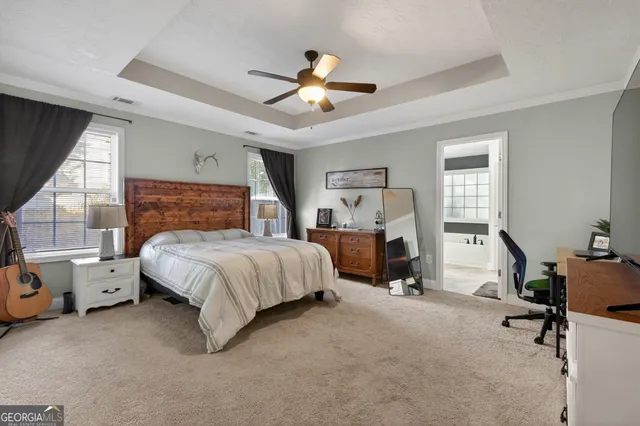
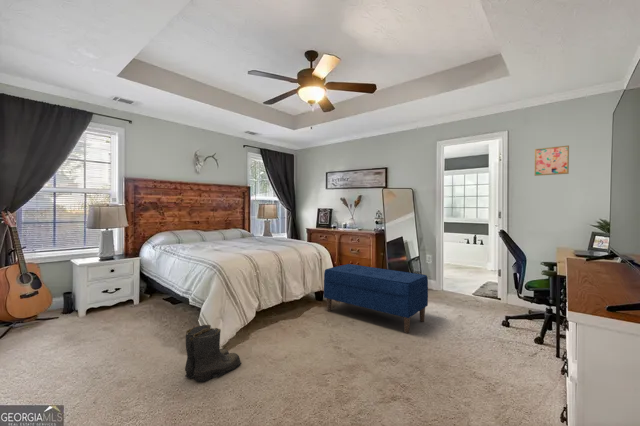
+ boots [184,324,243,383]
+ bench [323,263,429,334]
+ wall art [534,145,570,177]
